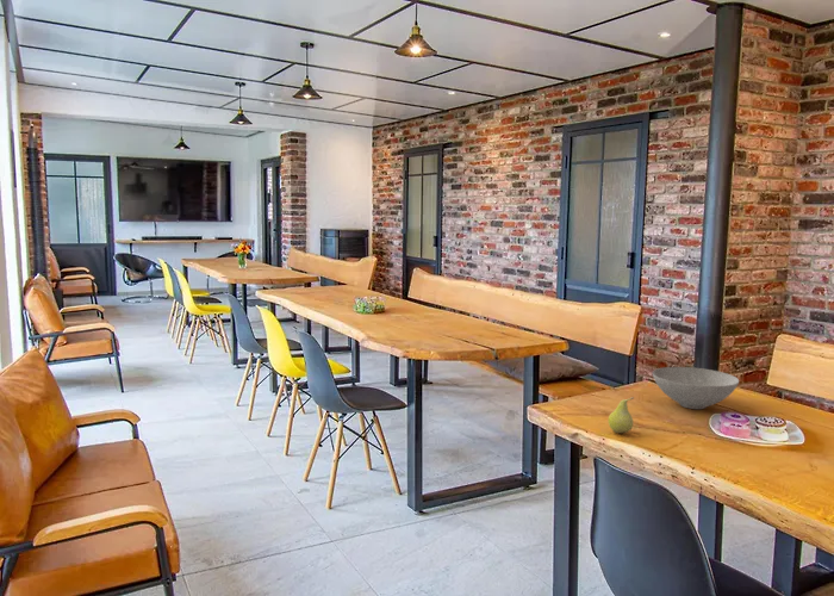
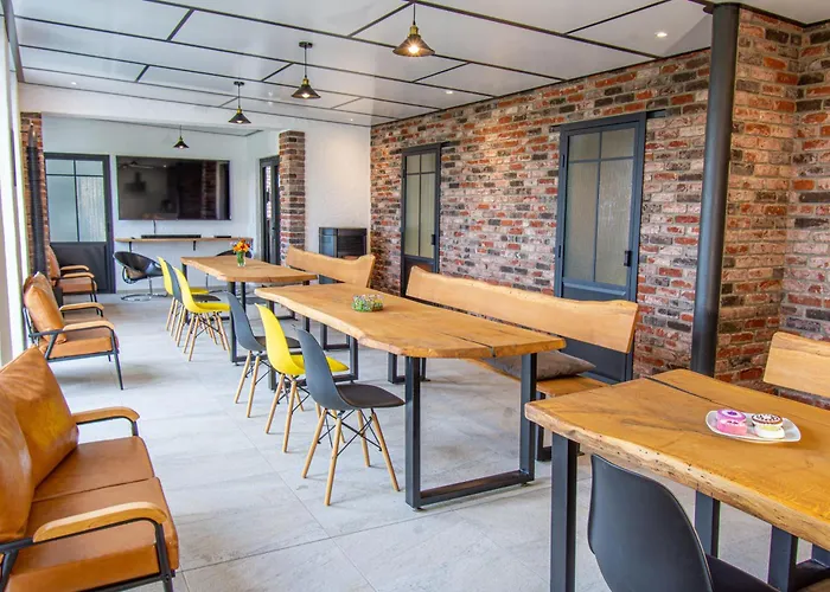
- bowl [652,366,740,410]
- fruit [608,396,635,434]
